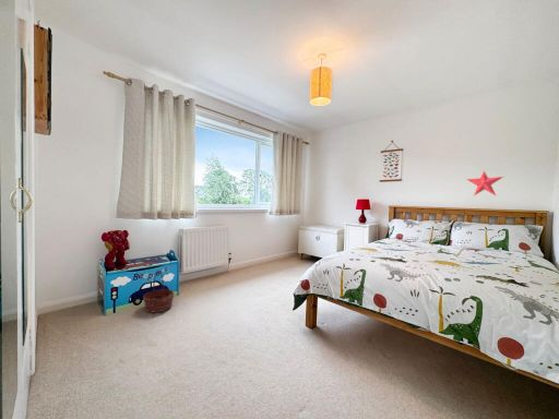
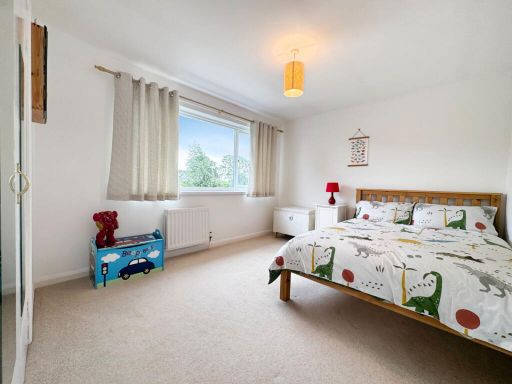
- decorative star [465,170,504,197]
- basket [142,270,176,314]
